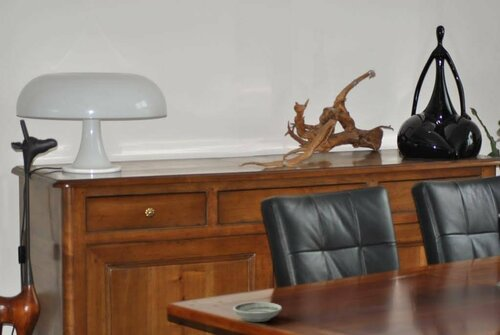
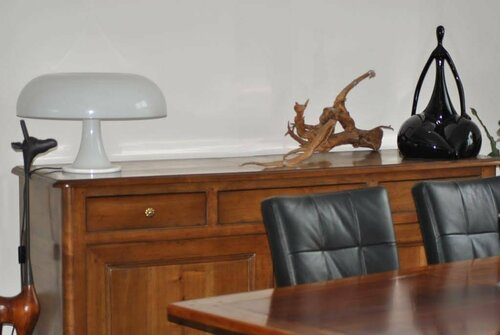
- saucer [232,301,283,323]
